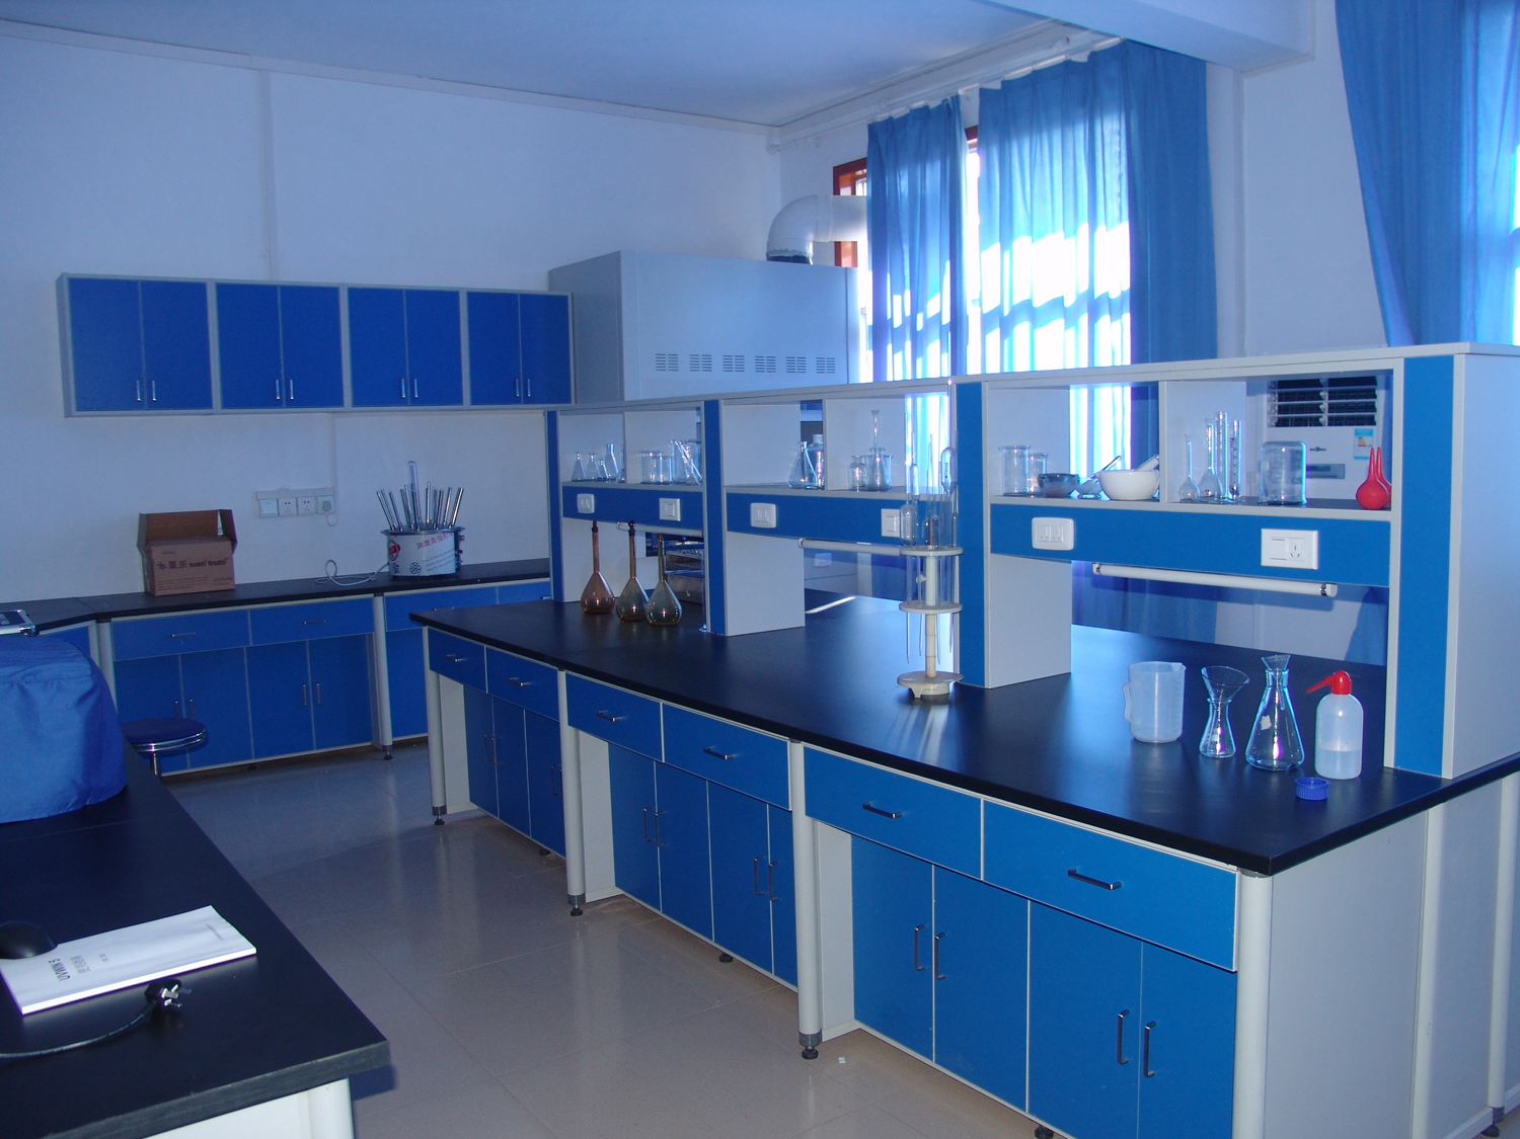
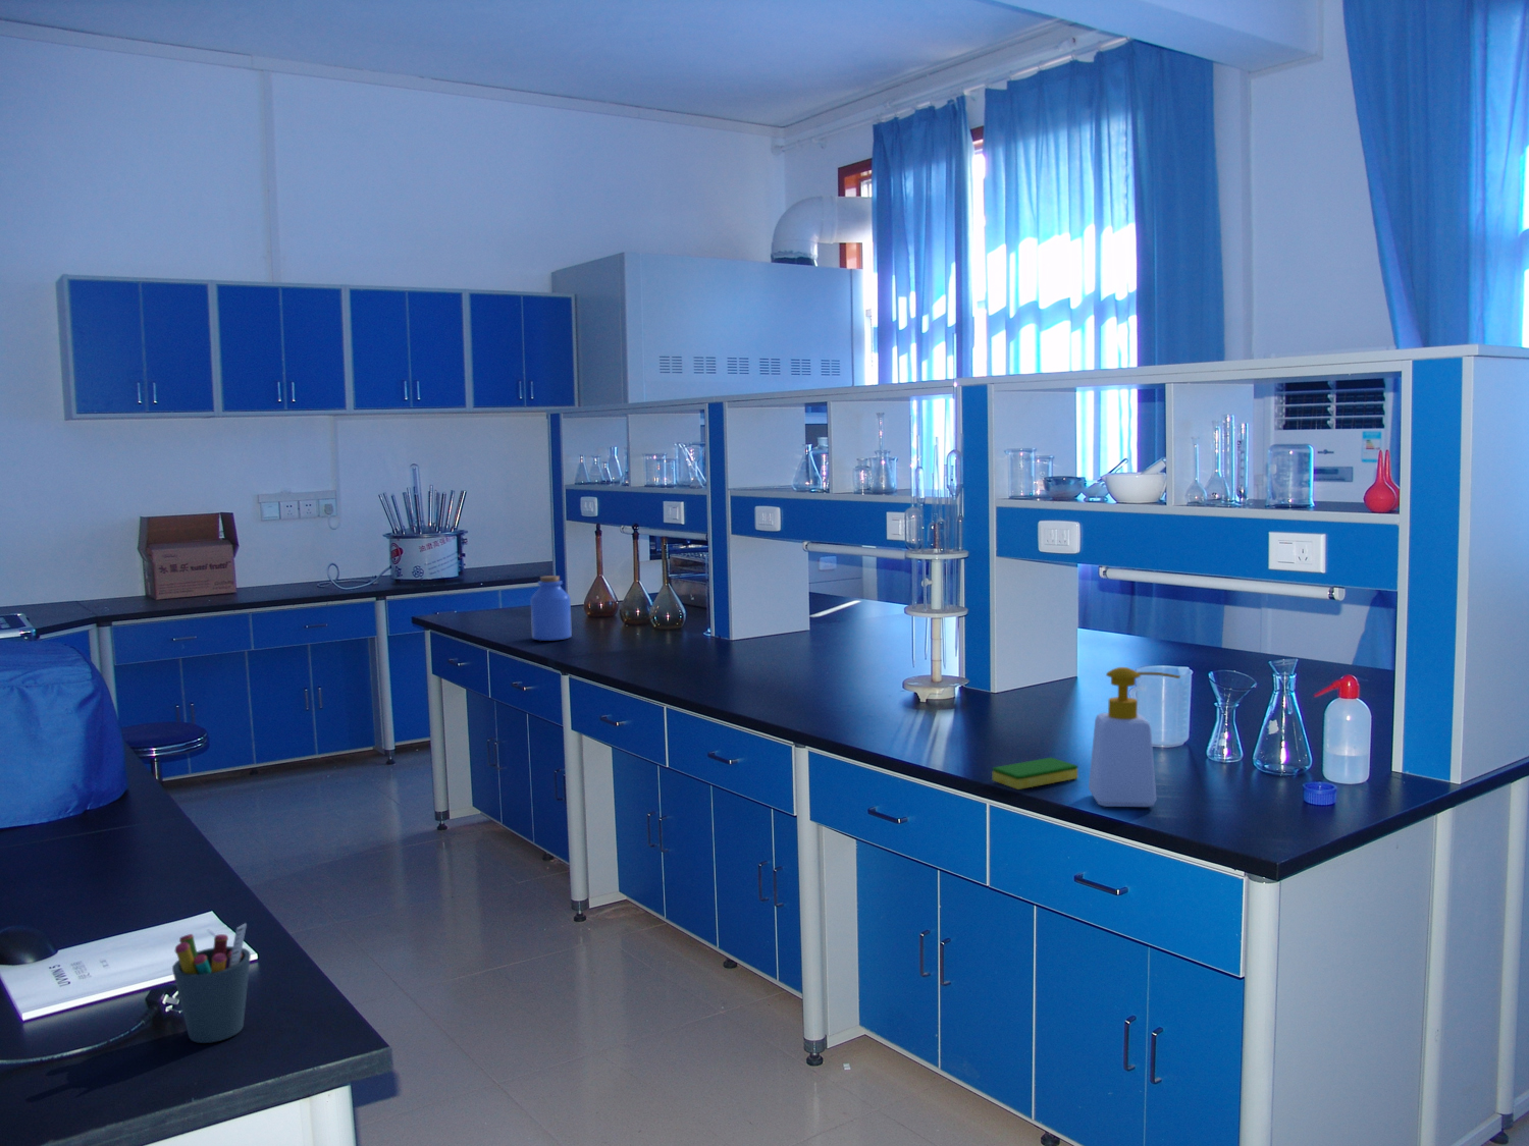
+ jar [530,574,573,642]
+ soap bottle [1087,666,1181,808]
+ pen holder [171,922,252,1044]
+ dish sponge [992,757,1079,791]
